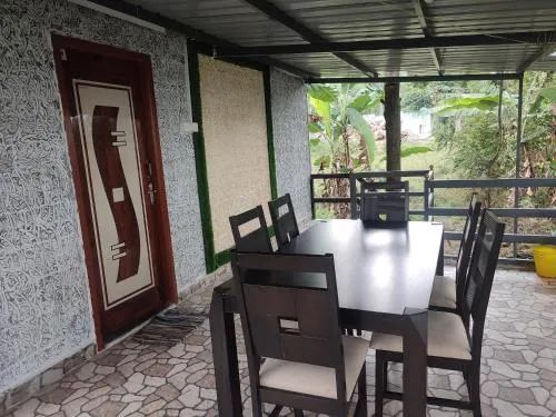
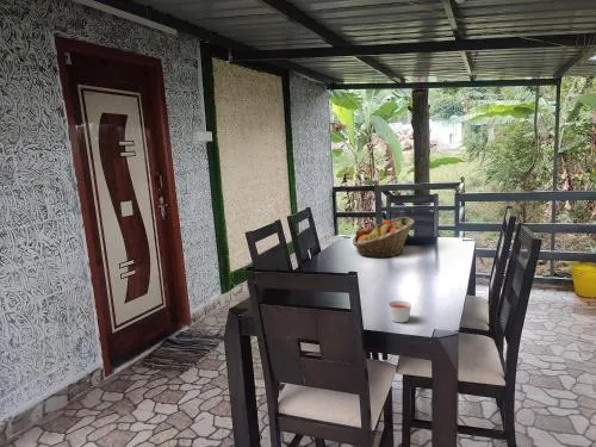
+ candle [387,299,412,323]
+ fruit basket [352,216,416,260]
